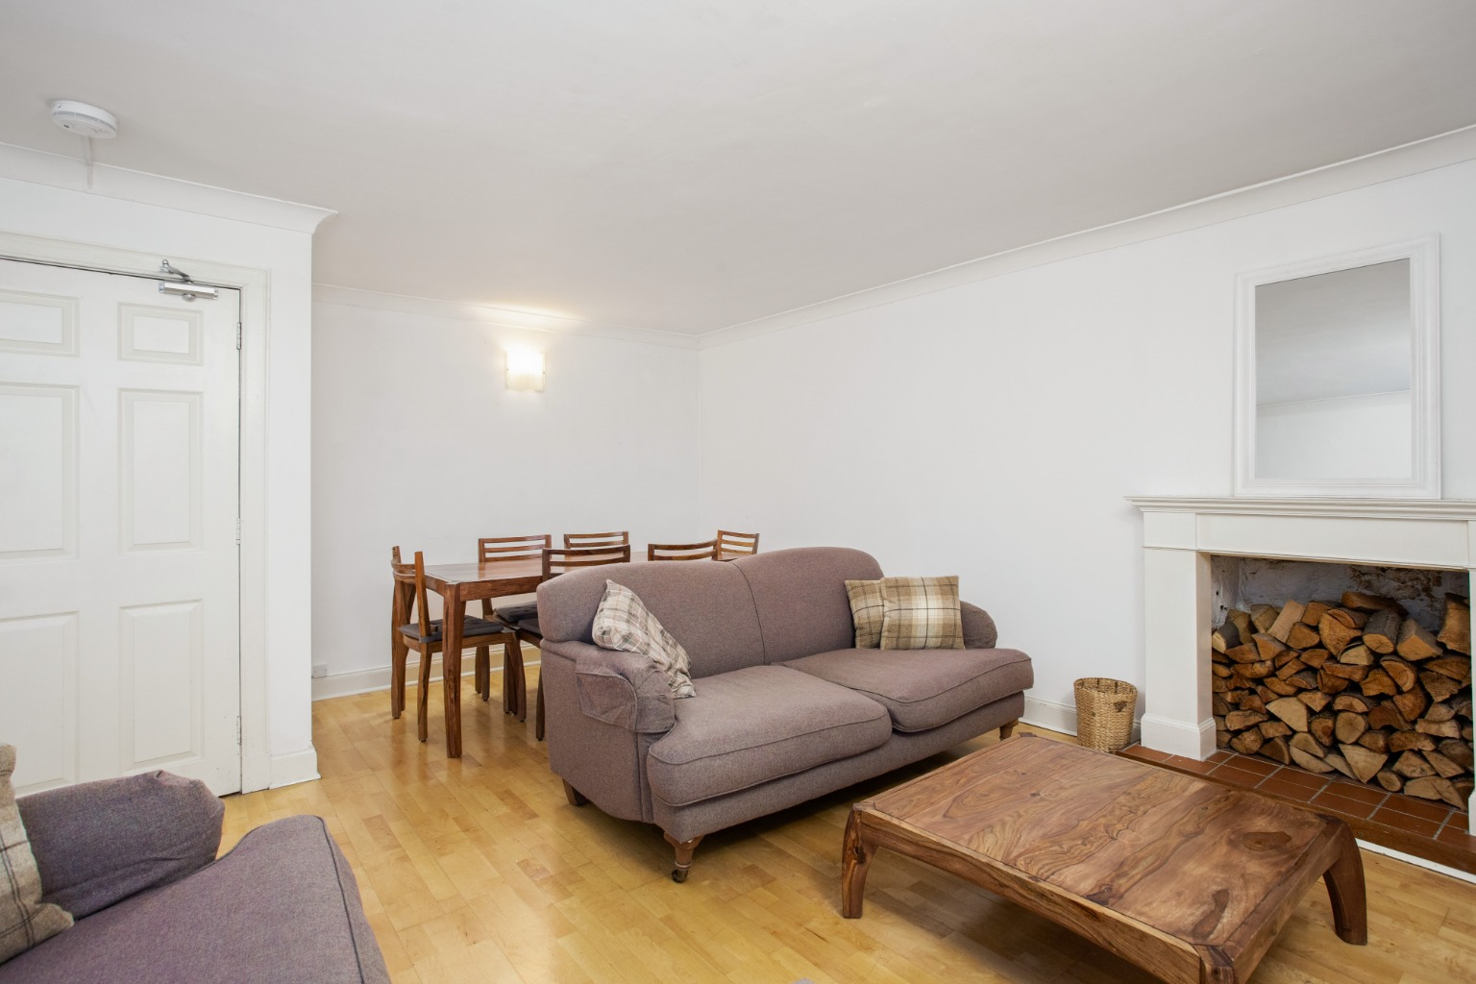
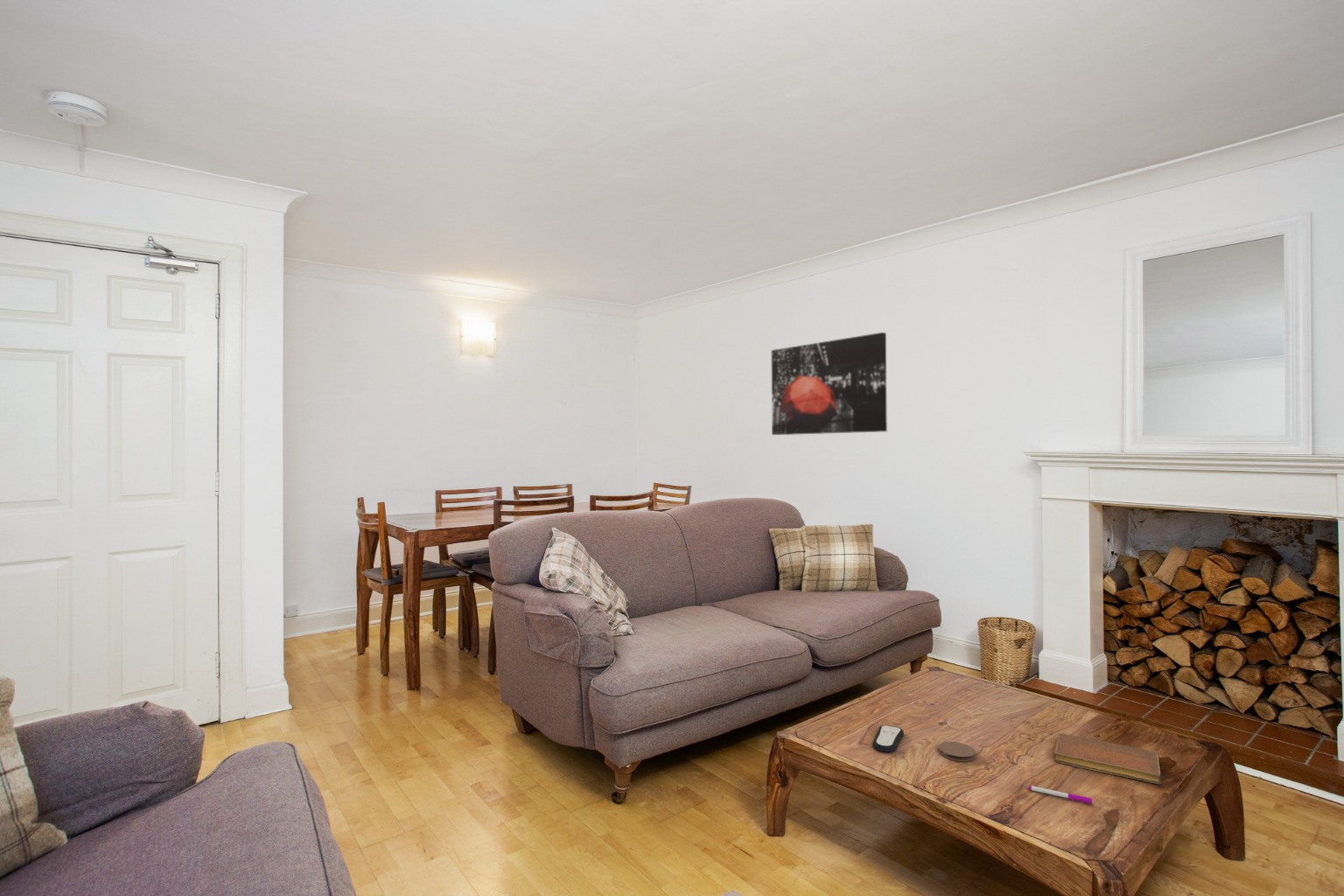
+ wall art [771,332,888,436]
+ remote control [872,725,905,753]
+ coaster [938,741,977,762]
+ notebook [1054,732,1162,786]
+ pen [1028,785,1093,804]
